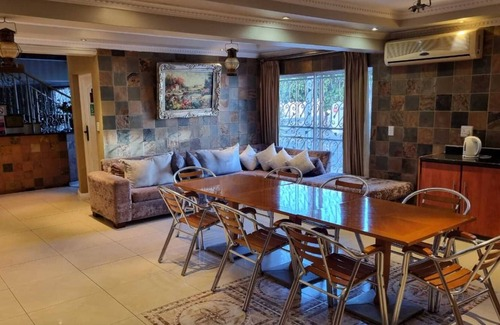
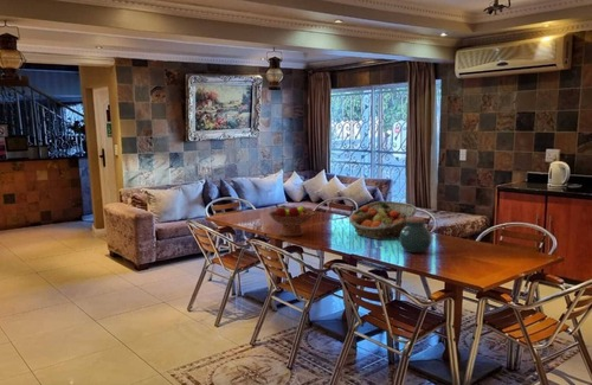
+ jar [398,216,432,254]
+ fruit bowl [268,203,315,238]
+ fruit basket [348,200,418,240]
